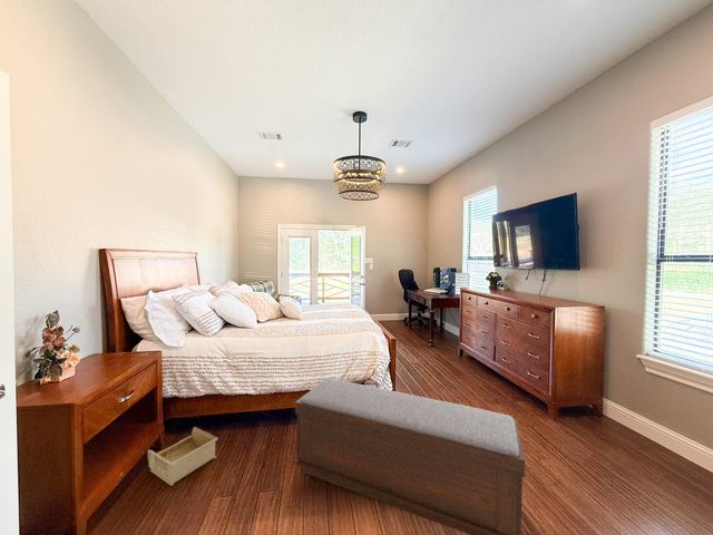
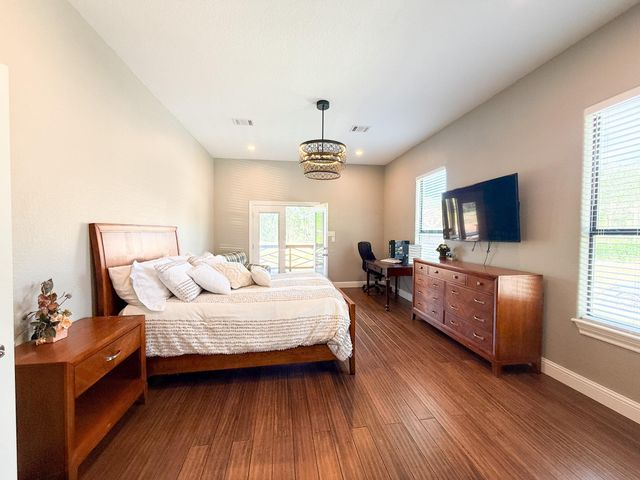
- bench [294,378,526,535]
- storage bin [147,426,218,487]
